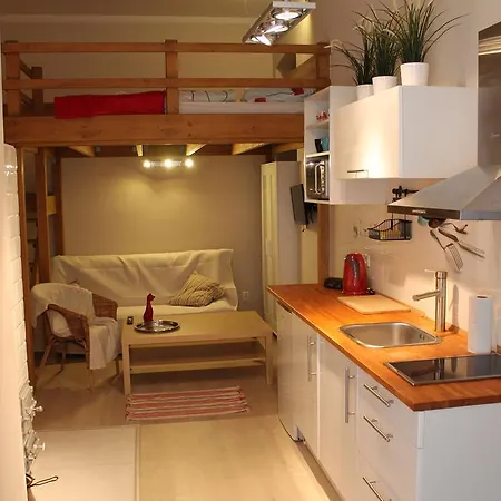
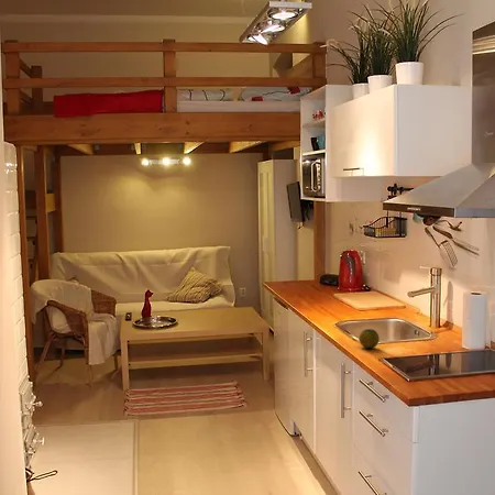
+ fruit [358,328,381,349]
